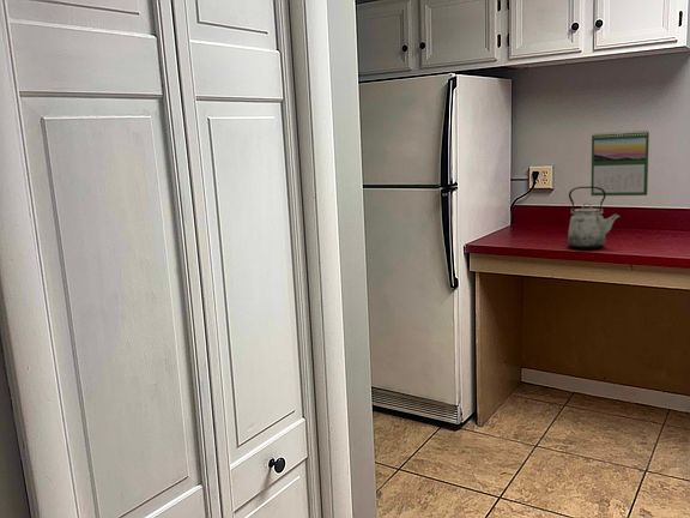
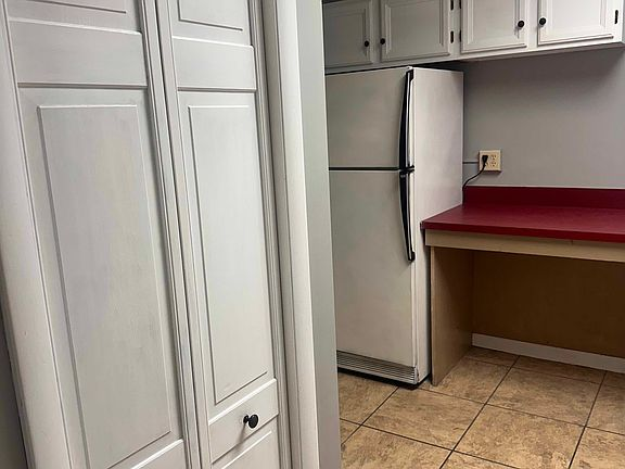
- kettle [567,186,622,249]
- calendar [589,130,650,197]
